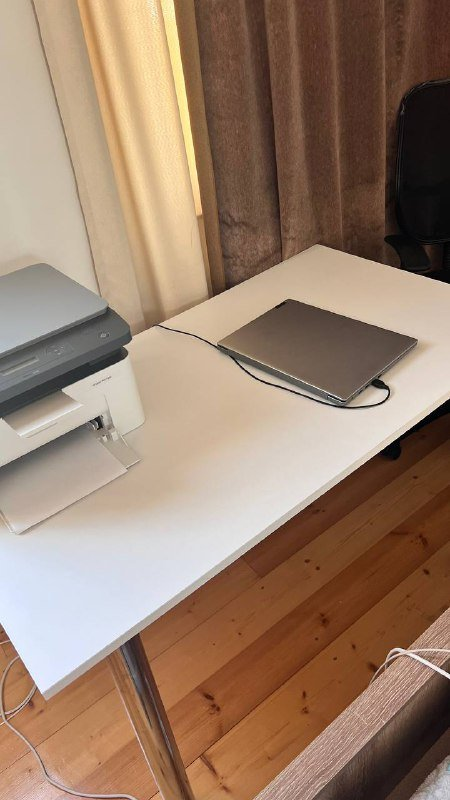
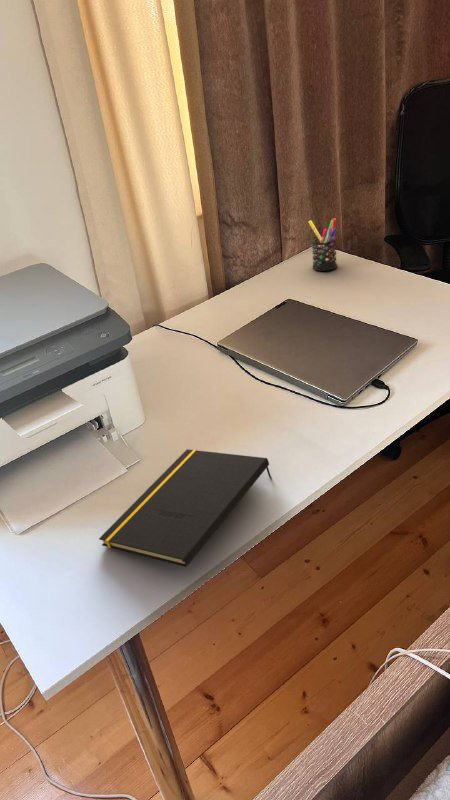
+ pen holder [308,217,338,272]
+ notepad [98,448,272,568]
